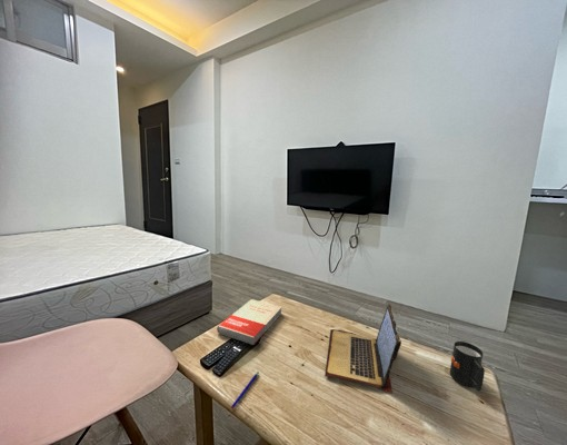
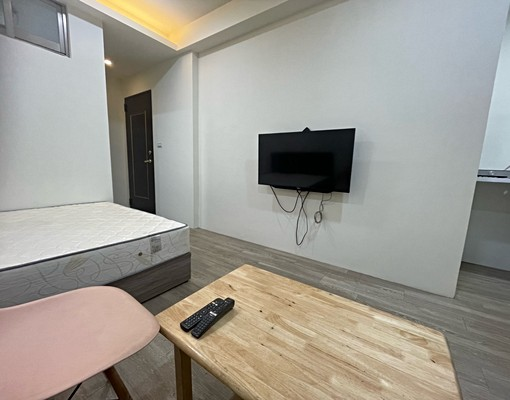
- pen [230,370,260,409]
- laptop [324,303,402,394]
- mug [449,340,486,392]
- book [216,298,282,346]
